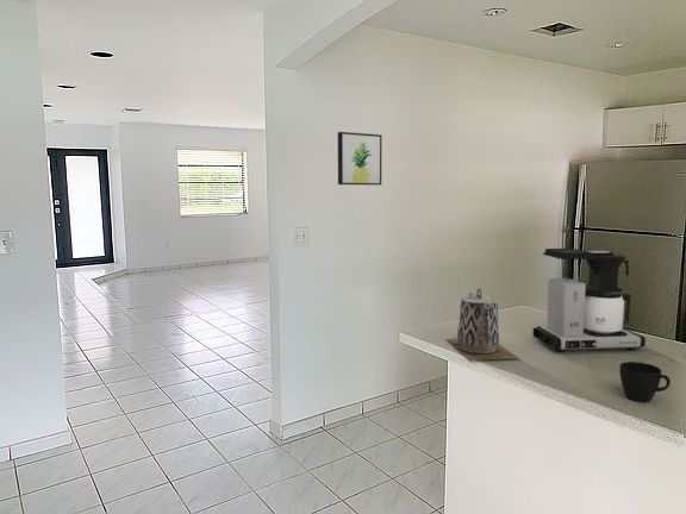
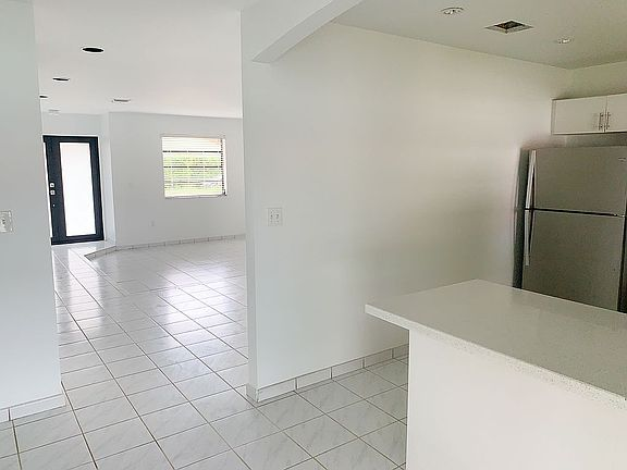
- teapot [445,287,520,362]
- cup [618,361,672,403]
- coffee maker [532,247,647,353]
- wall art [337,131,383,186]
